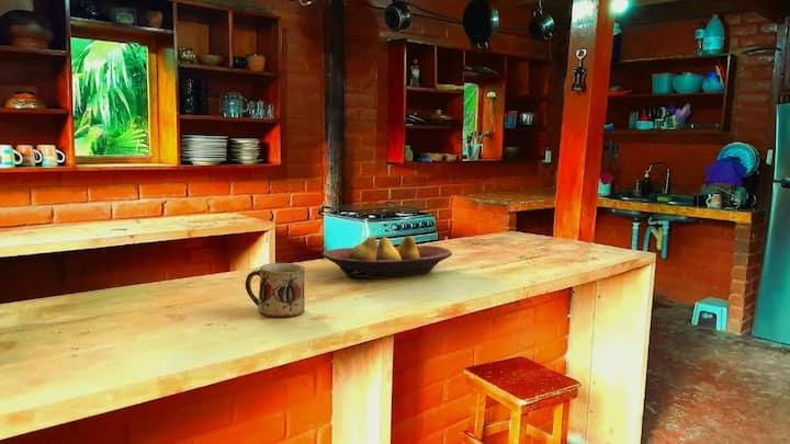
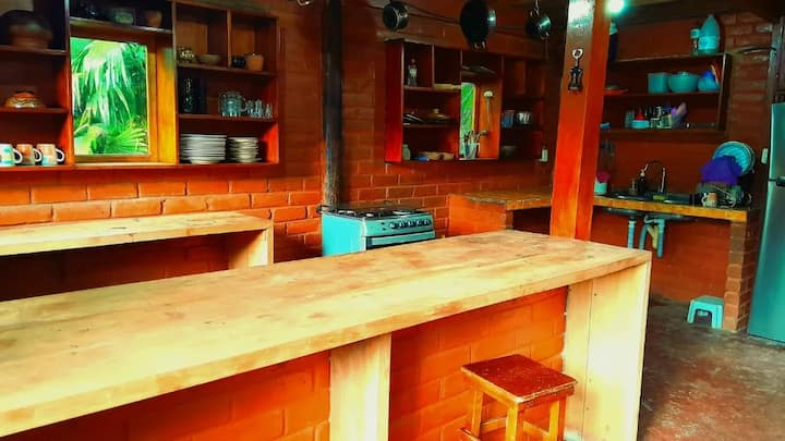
- fruit bowl [321,235,453,280]
- mug [245,262,306,318]
